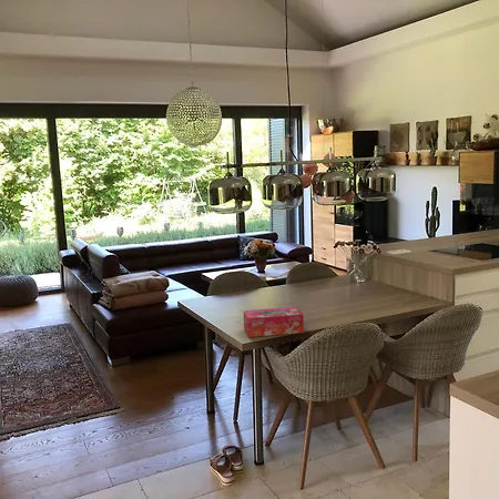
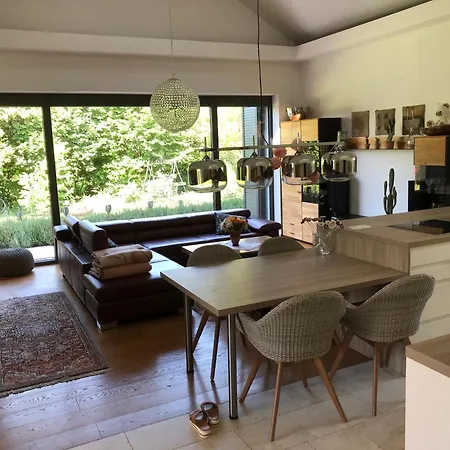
- tissue box [243,306,305,338]
